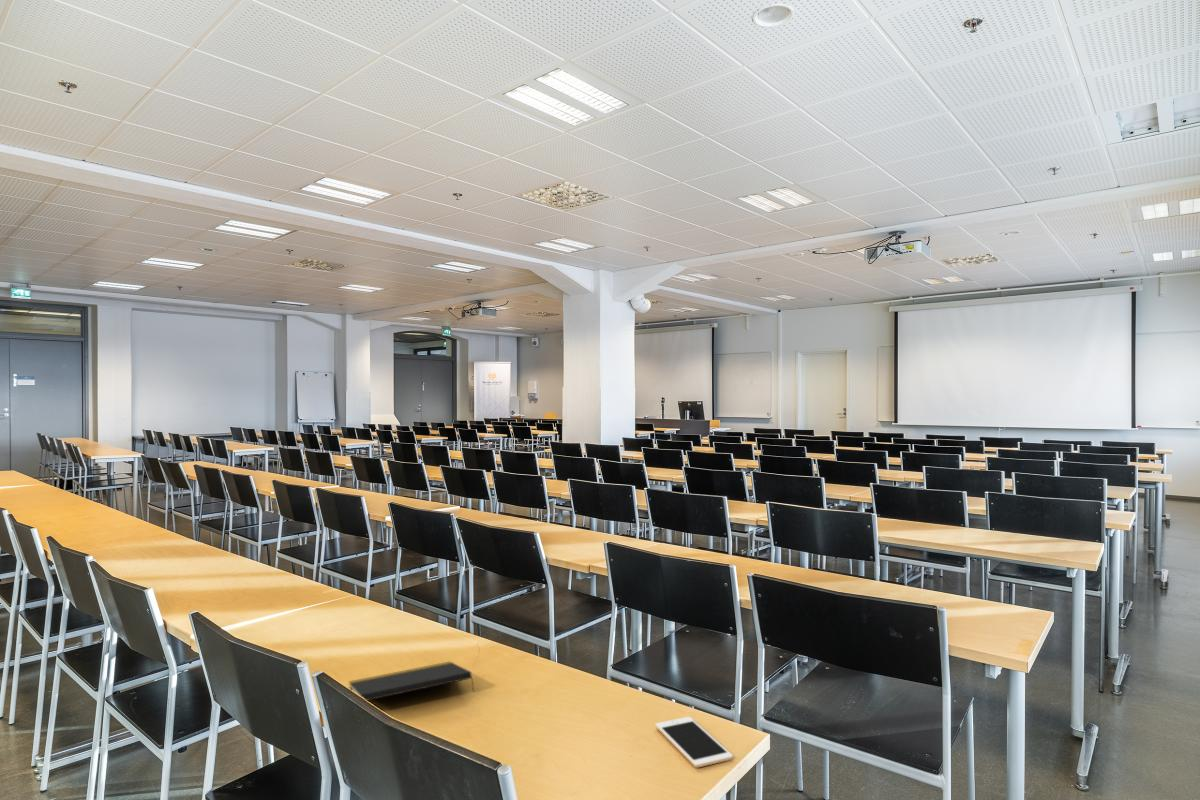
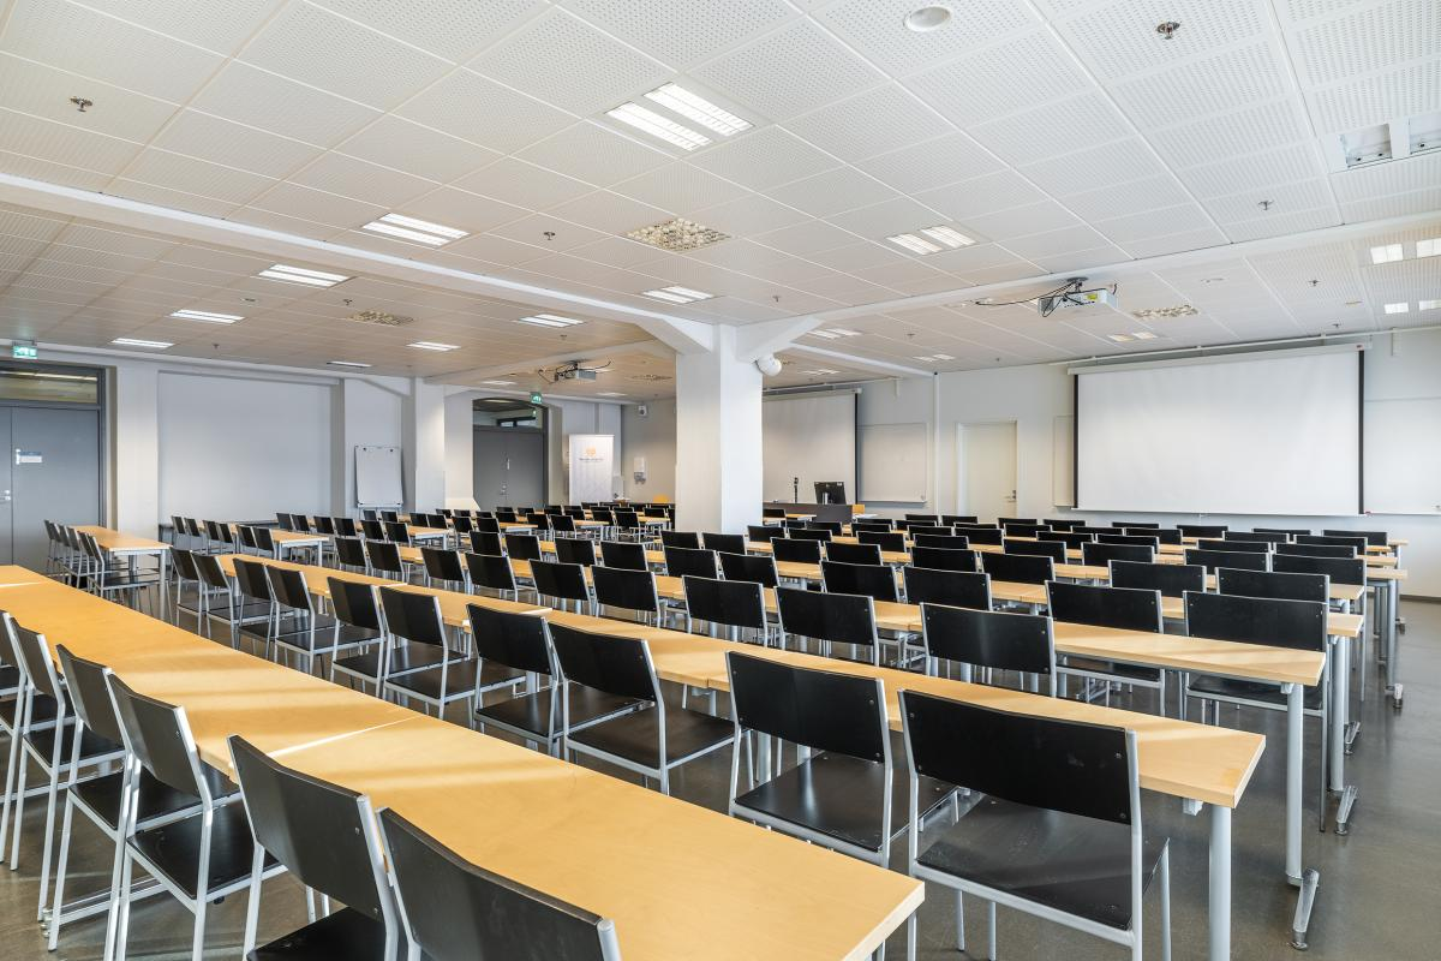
- notepad [348,661,475,702]
- cell phone [655,716,734,768]
